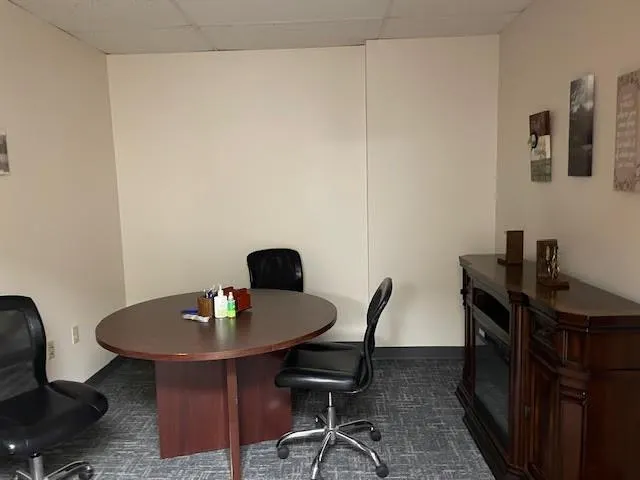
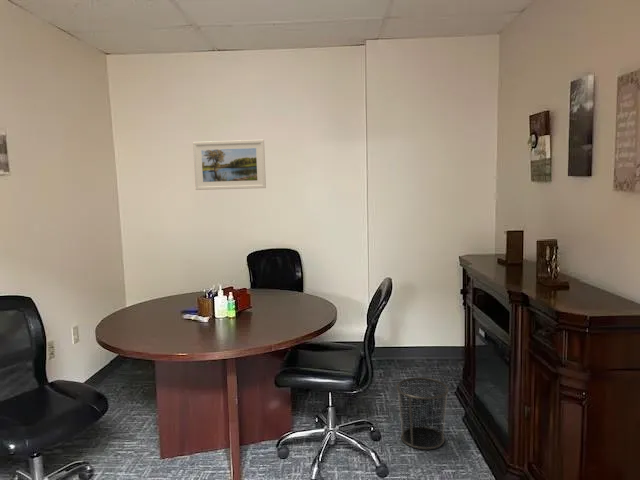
+ waste bin [396,377,450,450]
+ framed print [192,139,267,191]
